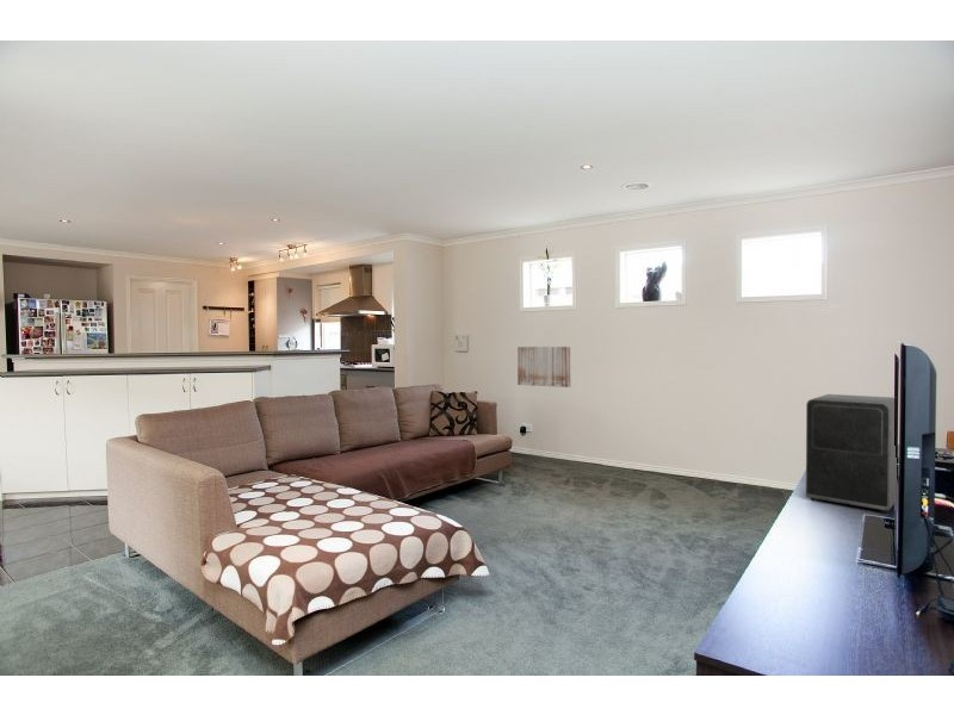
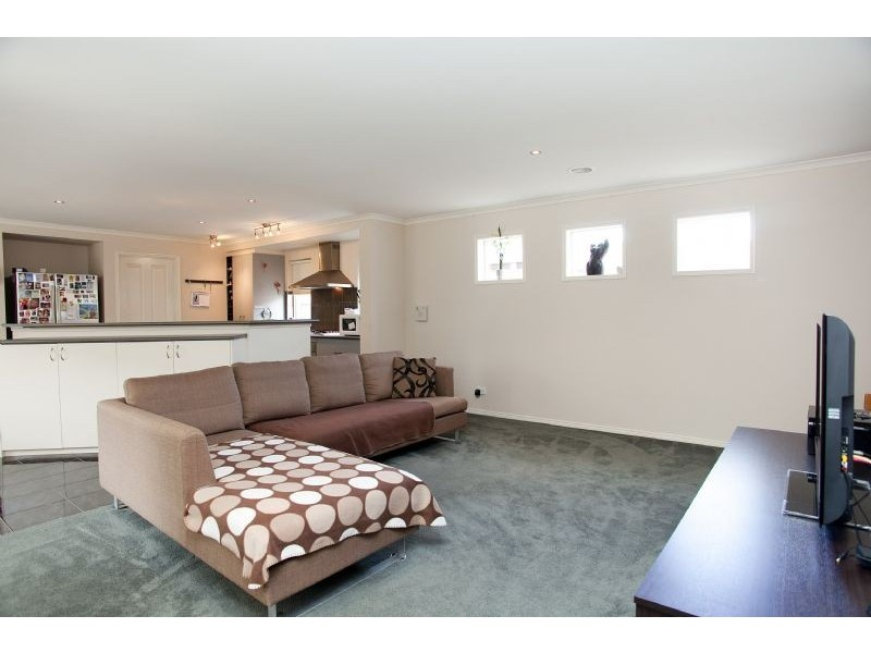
- speaker [805,393,897,514]
- wall art [516,346,571,388]
